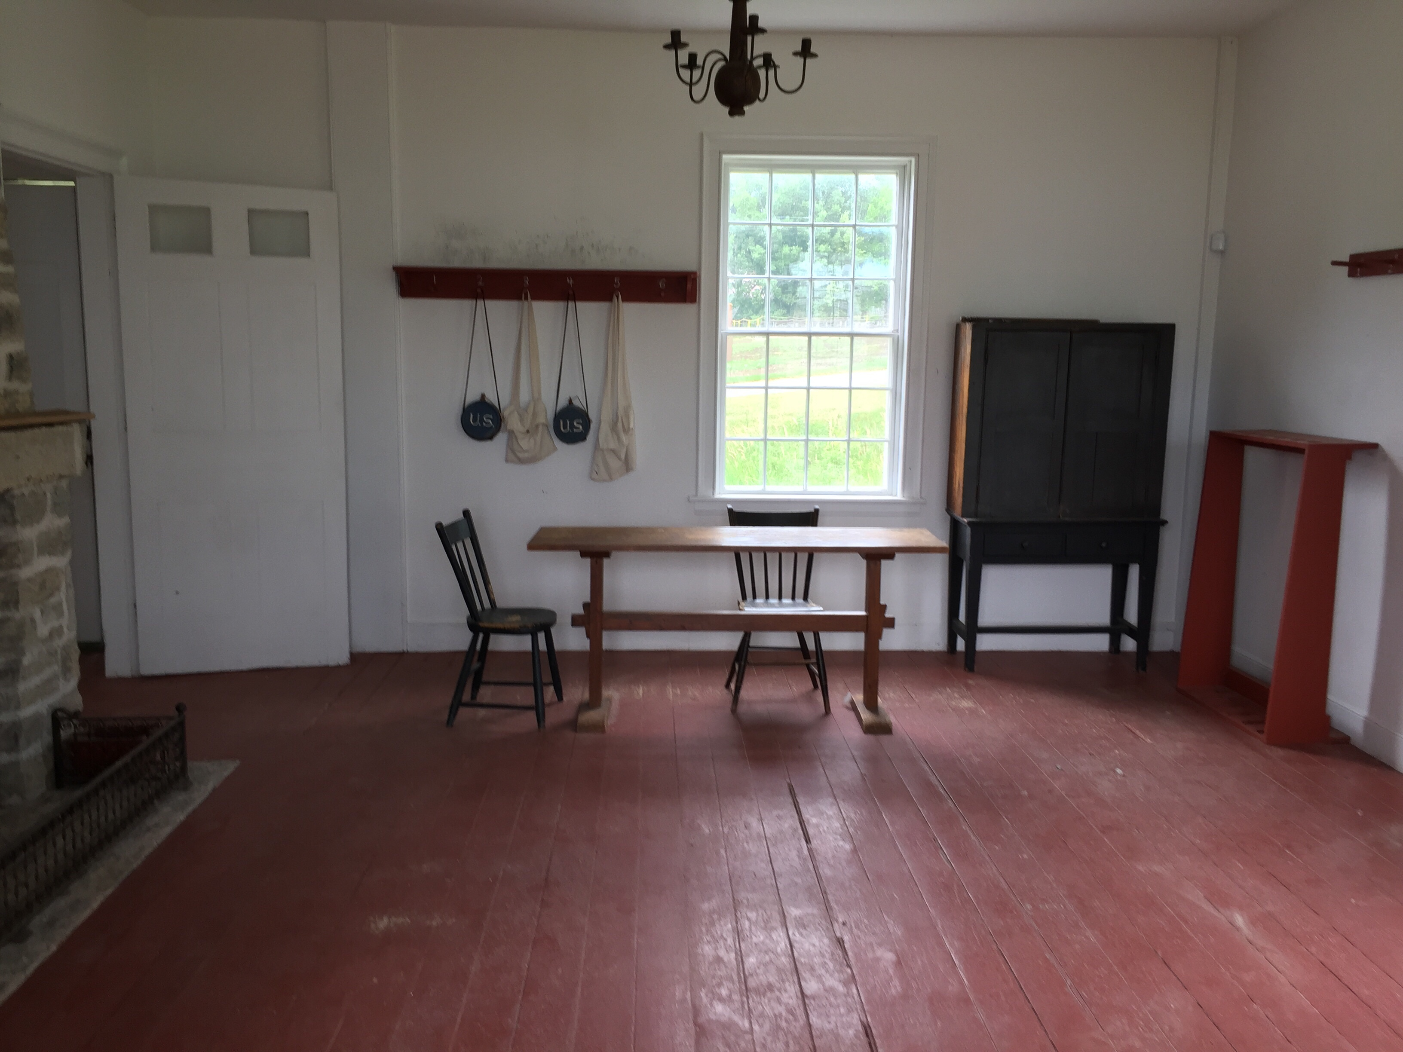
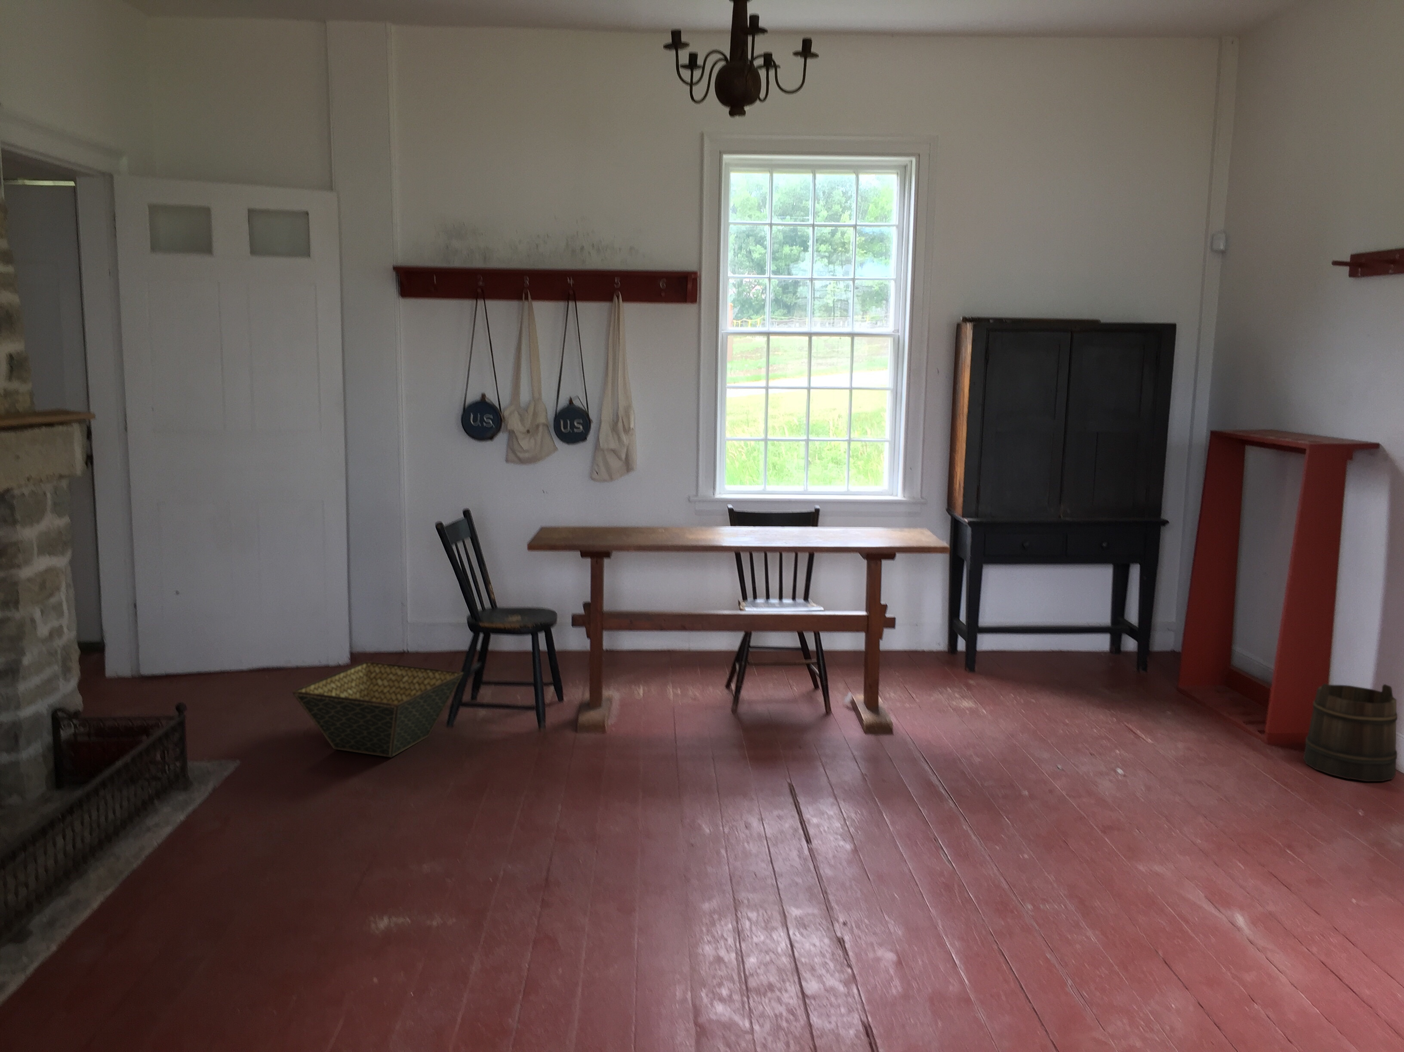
+ basket [291,661,464,758]
+ bucket [1303,683,1398,781]
